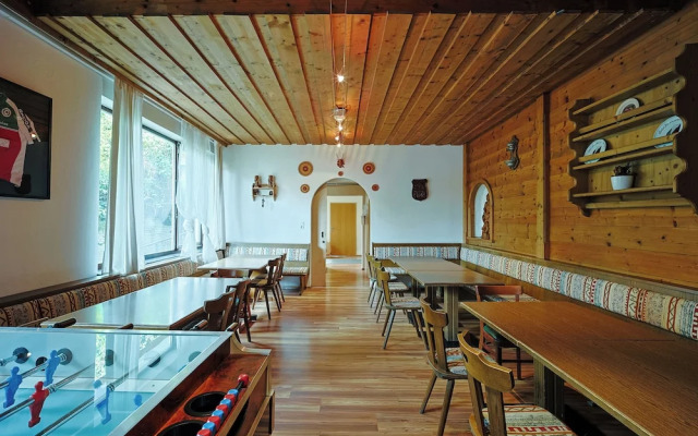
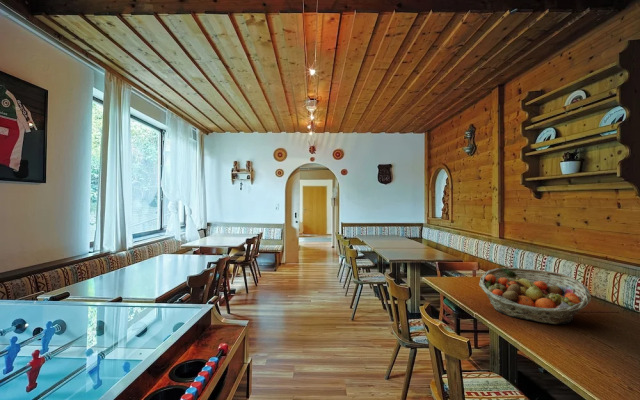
+ fruit basket [478,267,592,325]
